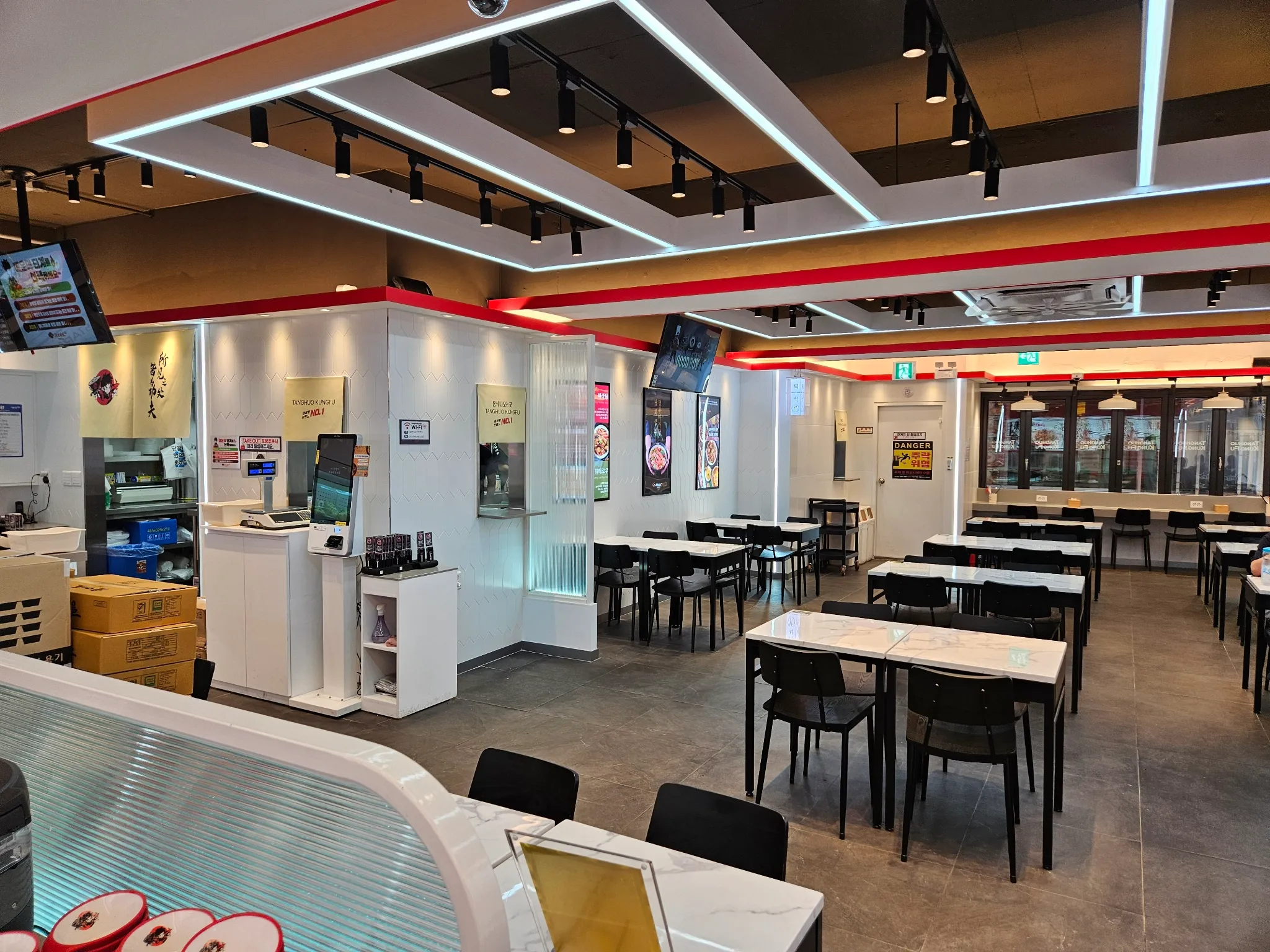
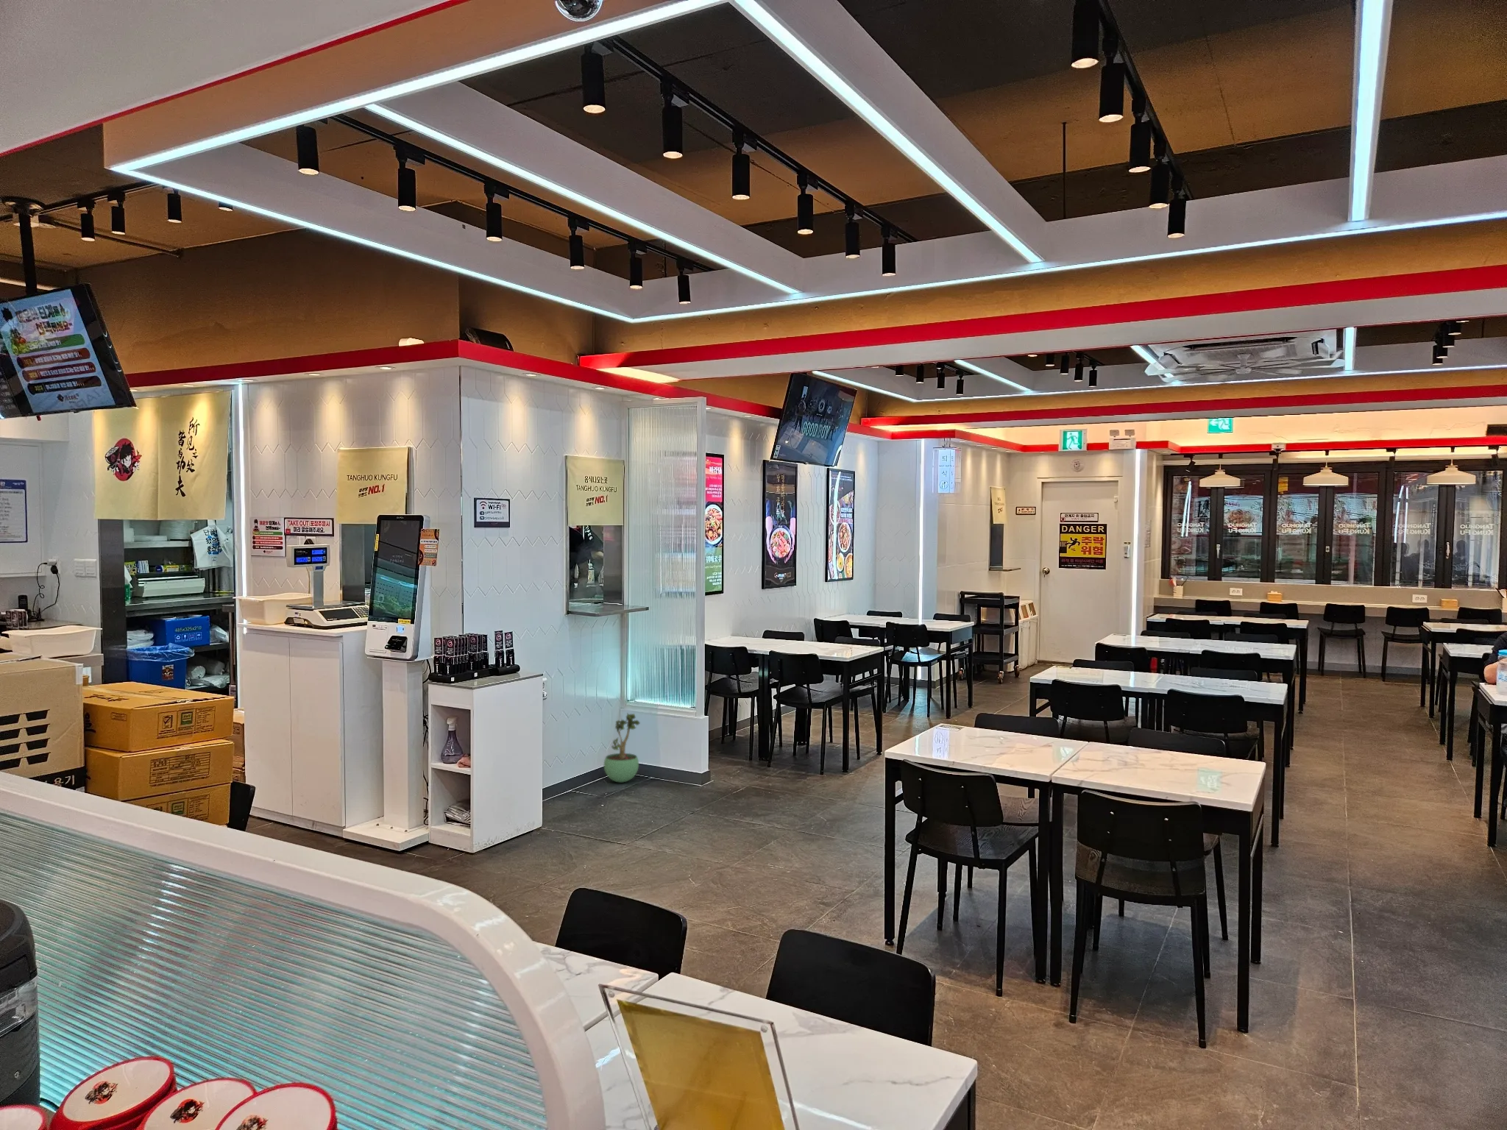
+ potted plant [603,712,641,782]
